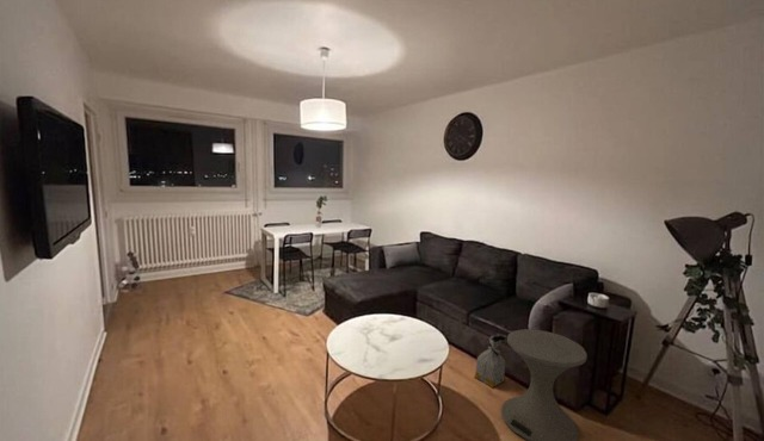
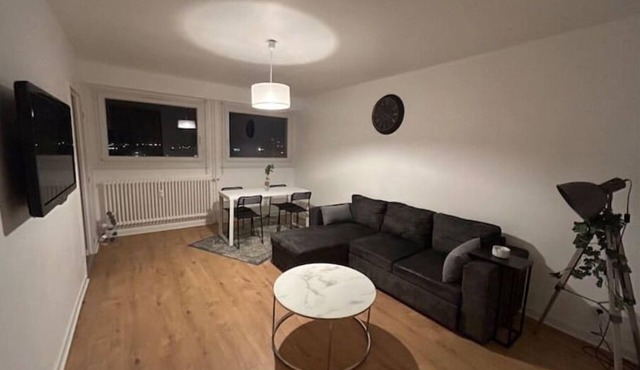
- side table [500,328,589,441]
- bag [473,333,507,389]
